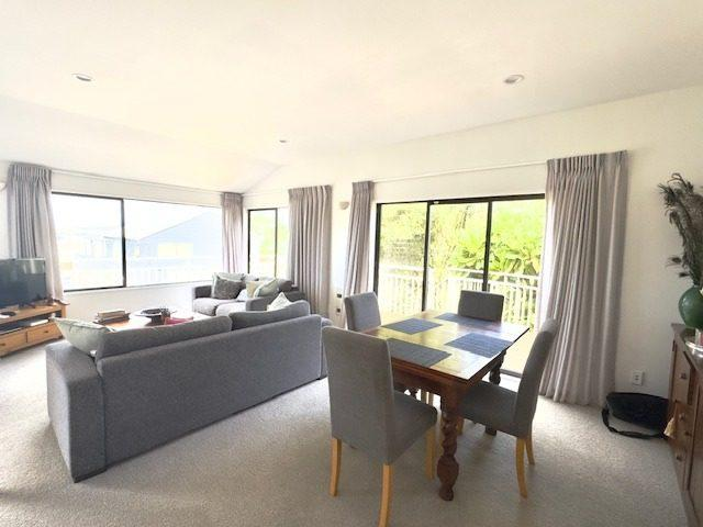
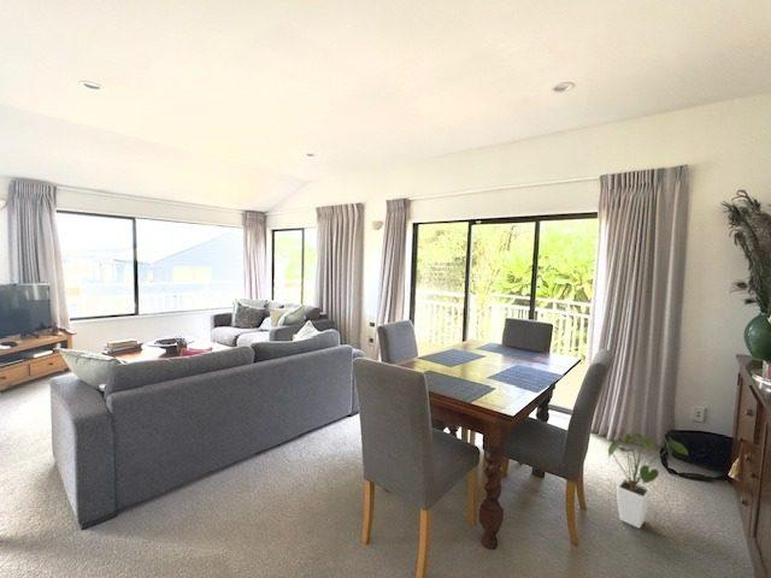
+ house plant [606,432,689,530]
